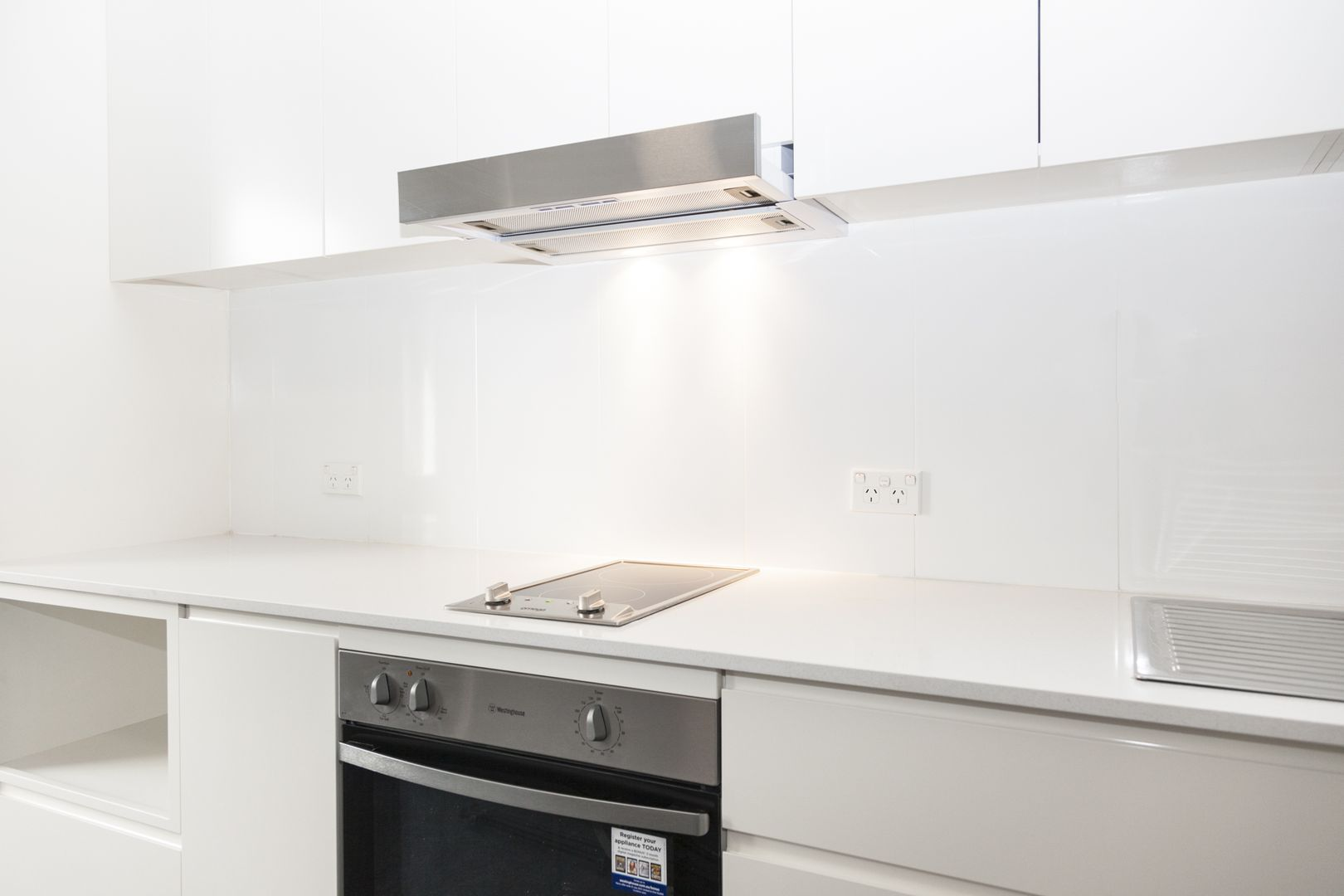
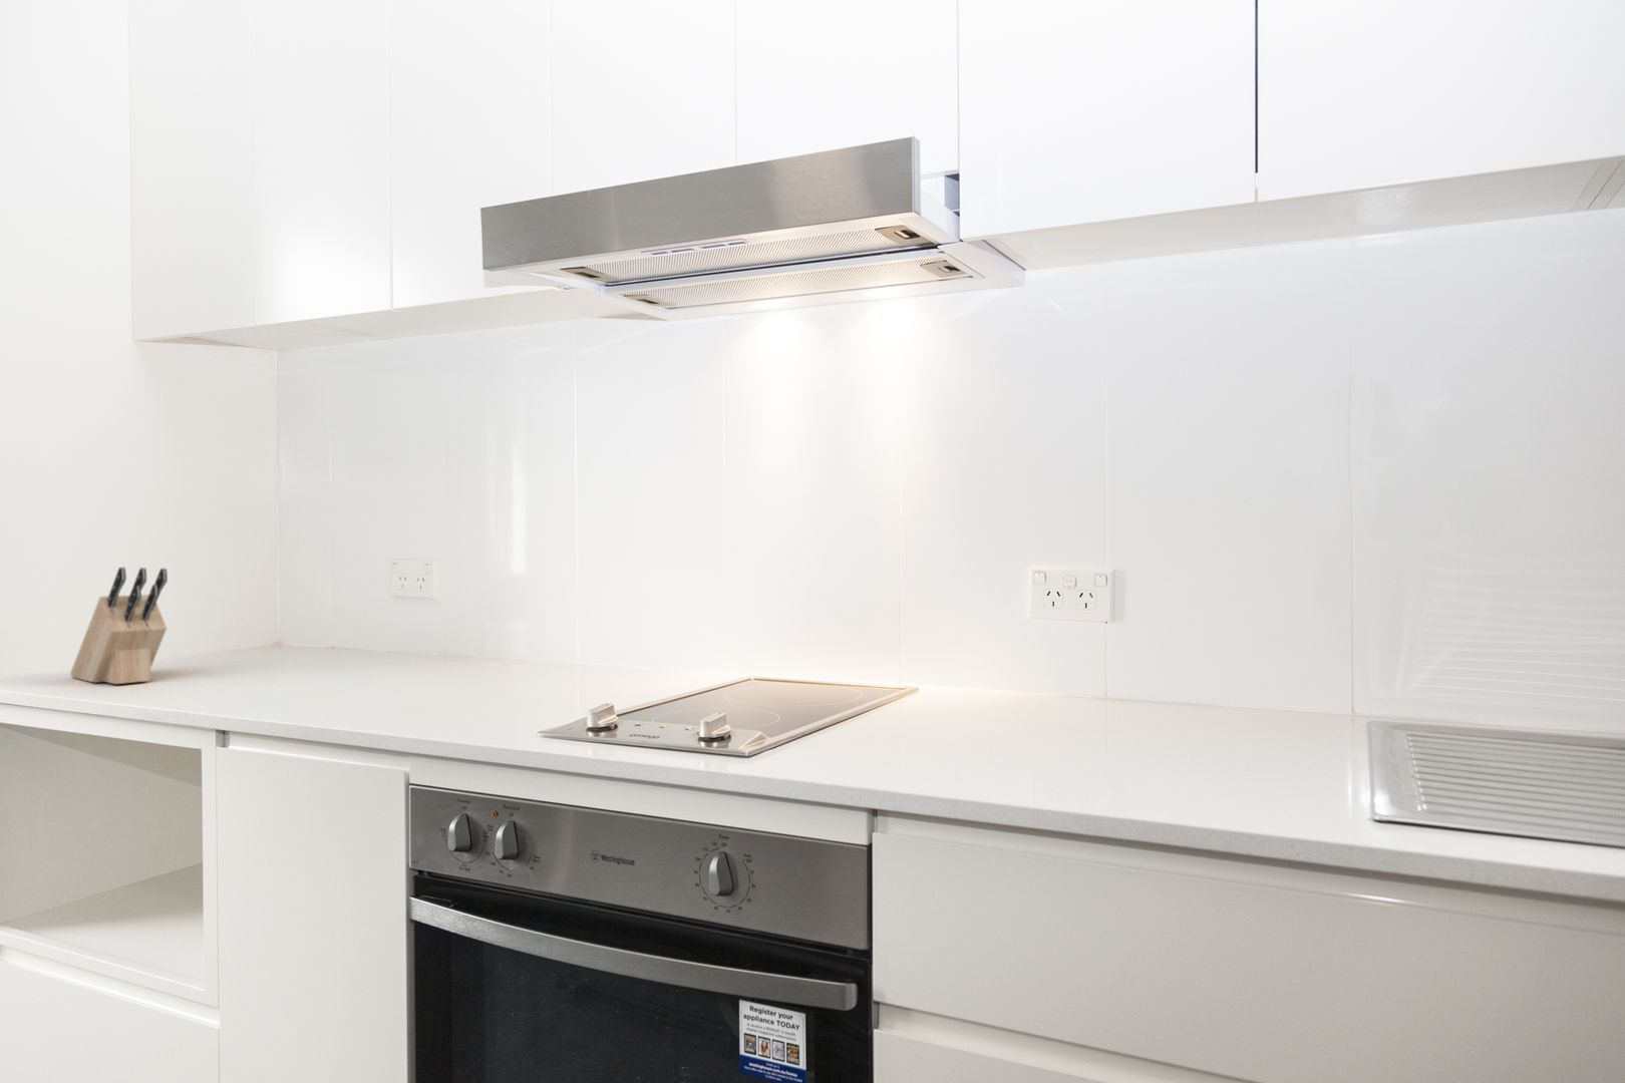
+ knife block [69,567,168,685]
